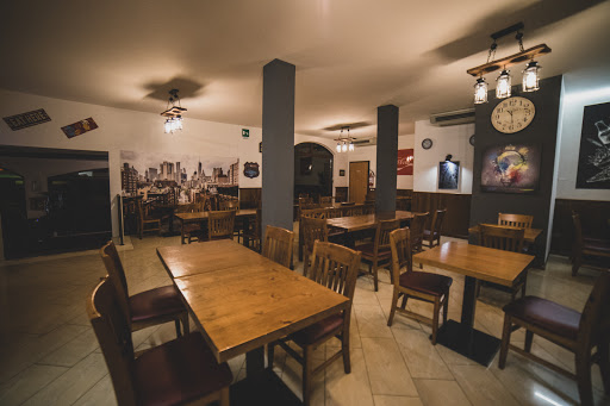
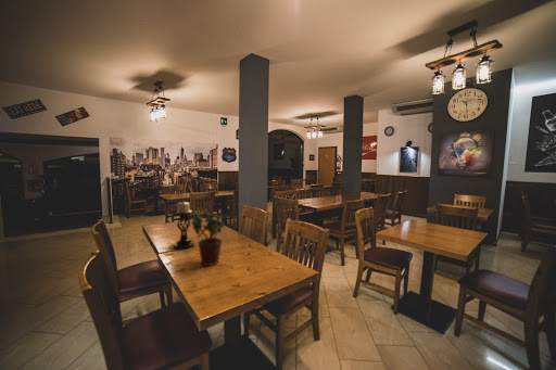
+ candle holder [173,200,195,250]
+ potted plant [187,209,225,267]
